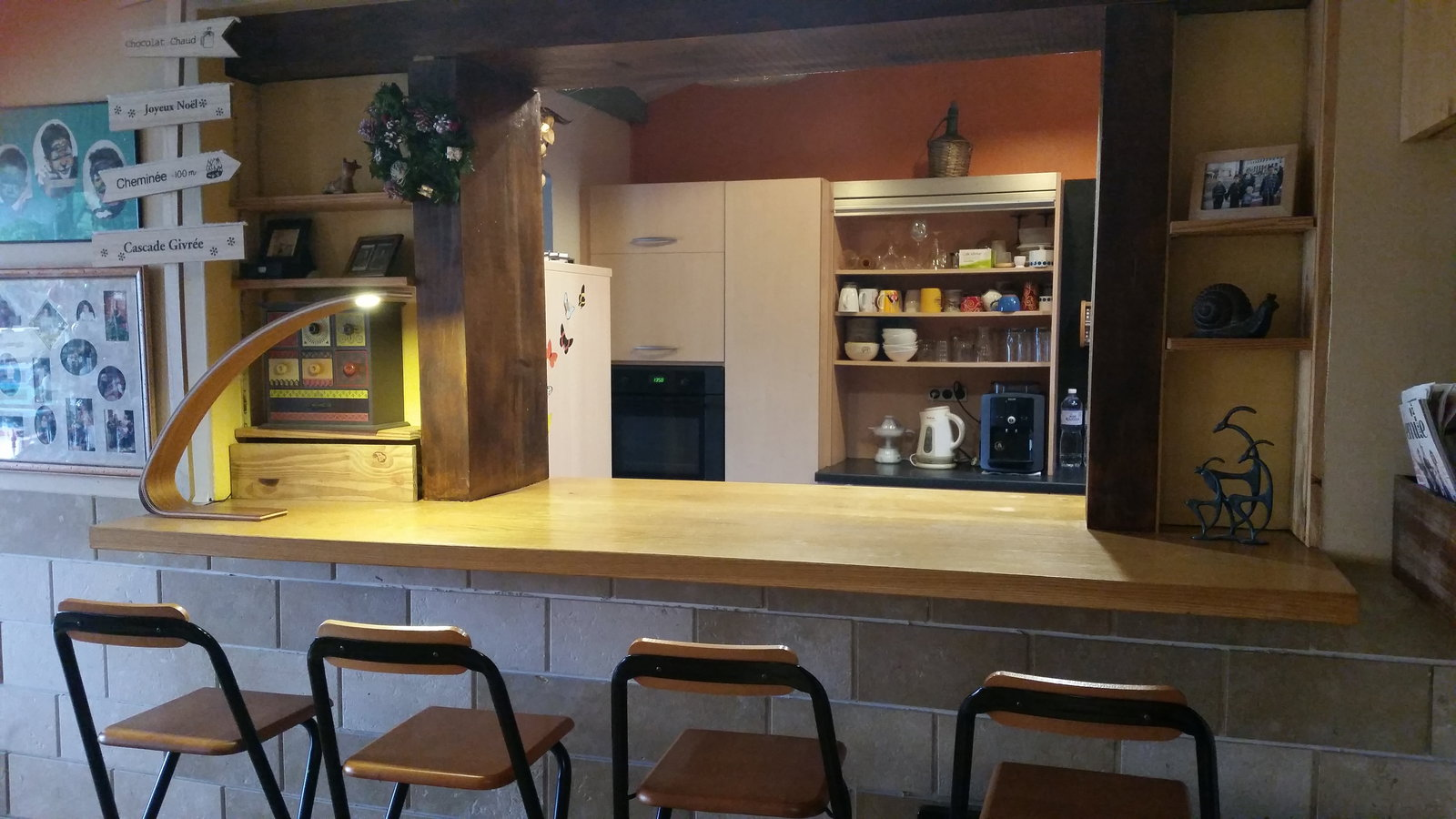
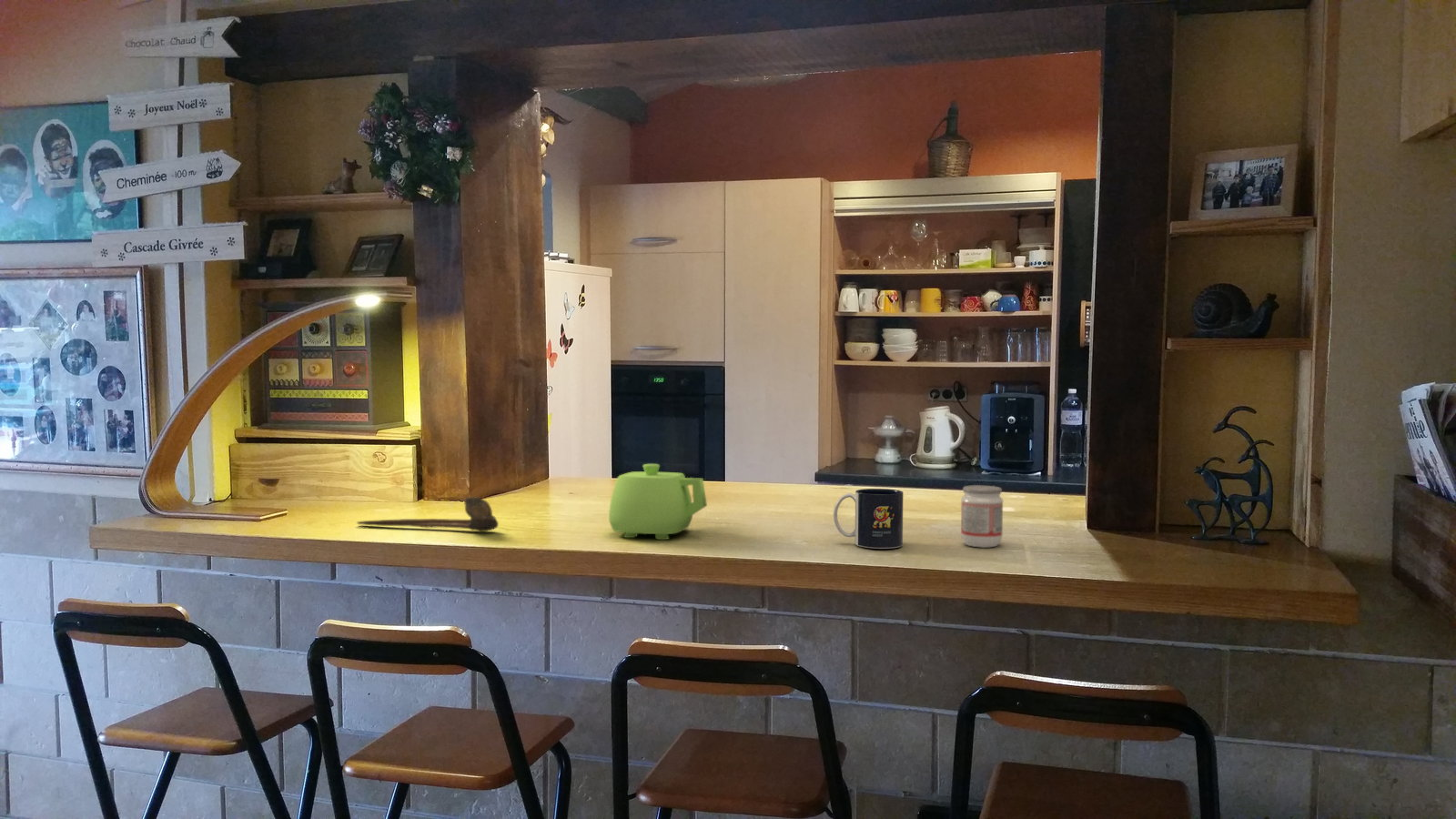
+ spoon [356,496,500,532]
+ jam [960,484,1004,549]
+ mug [833,488,904,550]
+ teapot [608,463,708,541]
